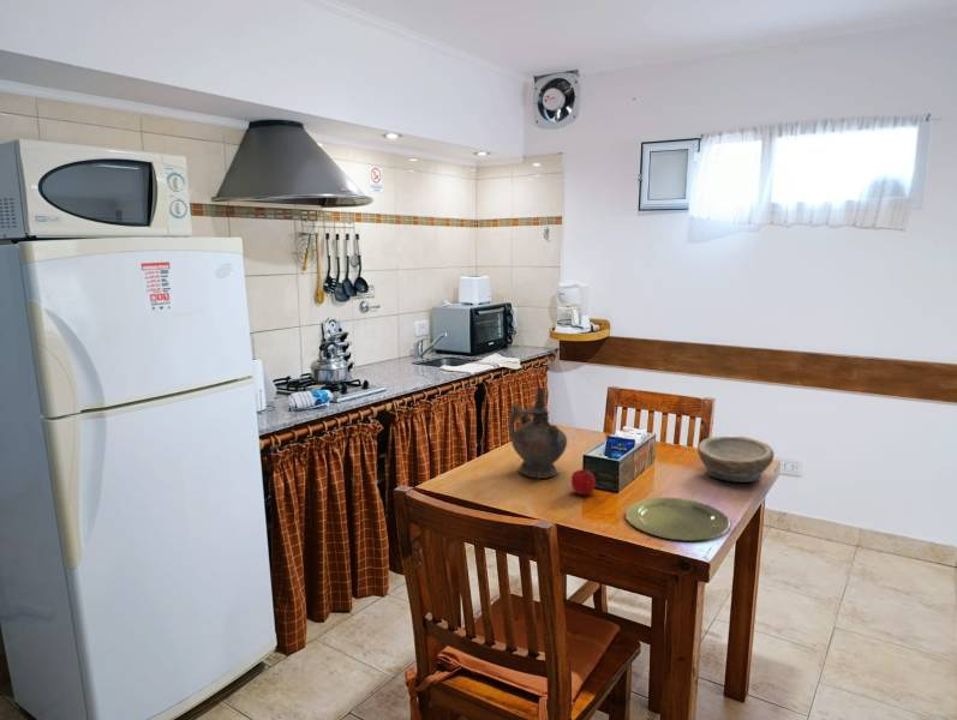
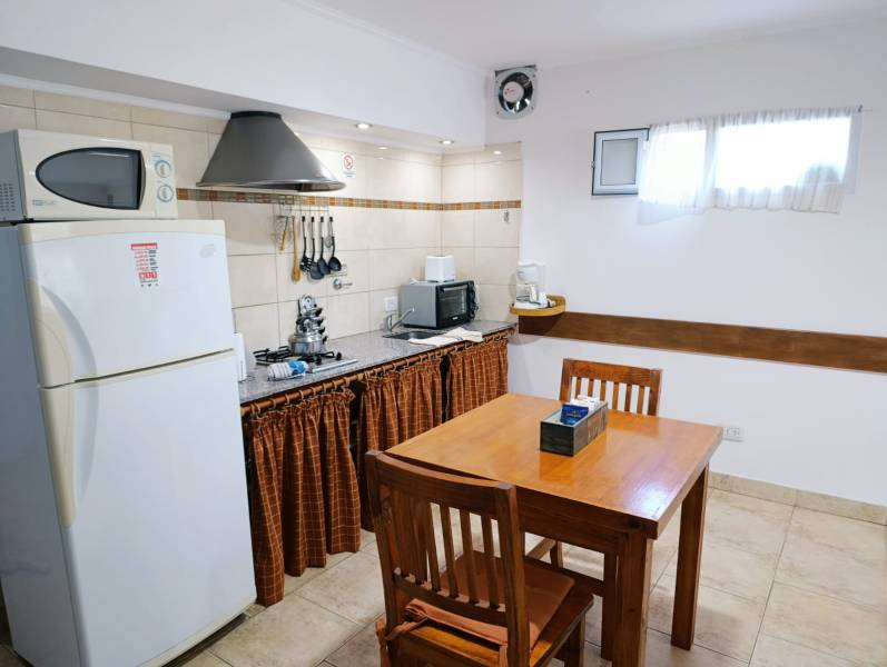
- ceremonial vessel [507,386,568,480]
- plate [624,497,731,542]
- apple [570,468,597,497]
- bowl [696,436,776,484]
